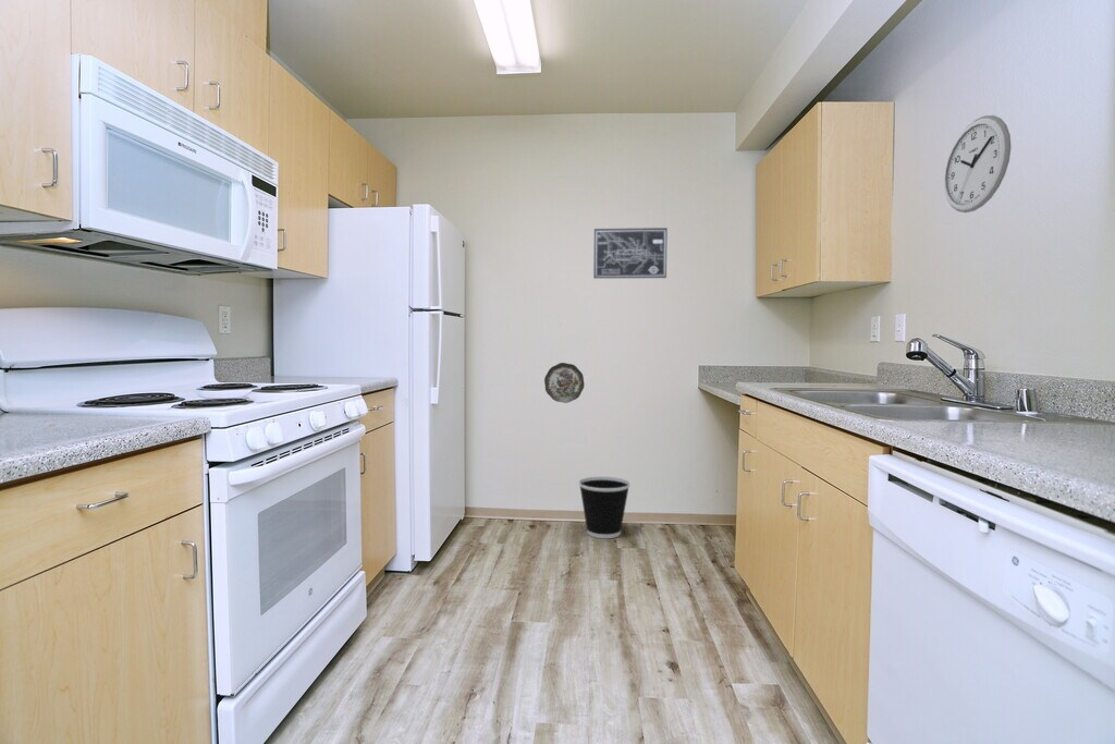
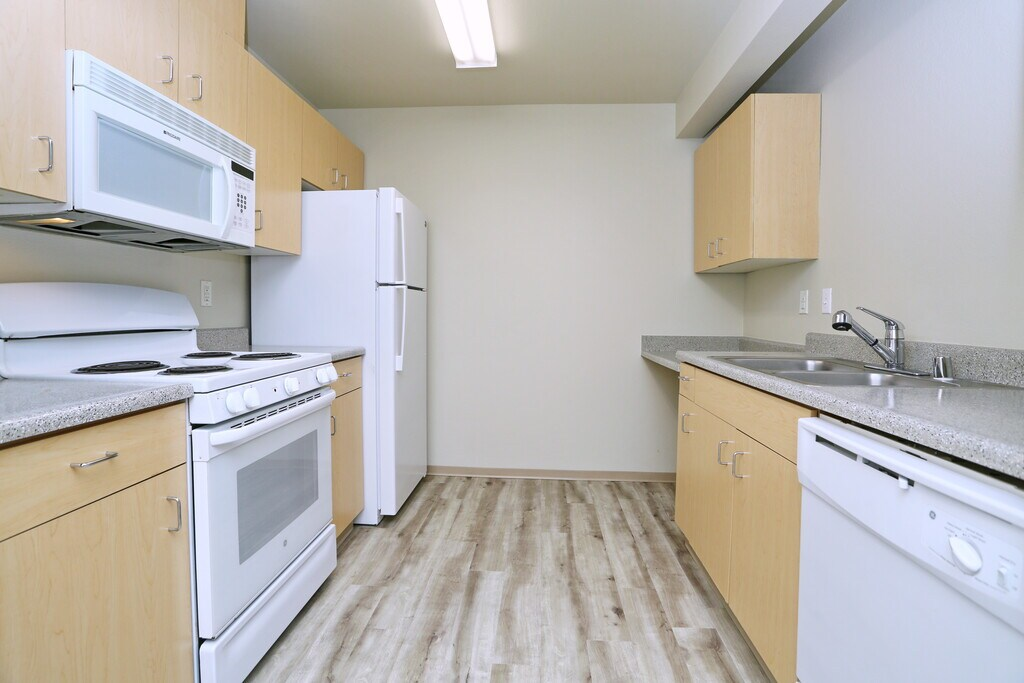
- wall art [592,227,669,280]
- decorative plate [543,362,585,404]
- wastebasket [577,476,632,539]
- wall clock [943,114,1012,214]
